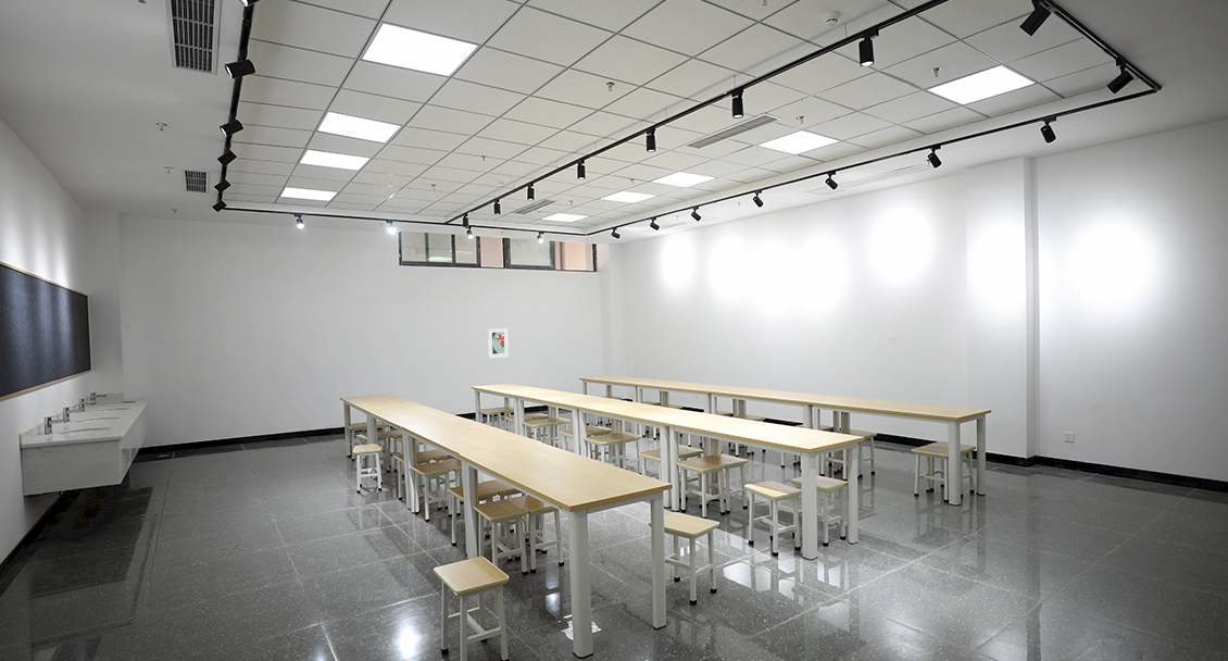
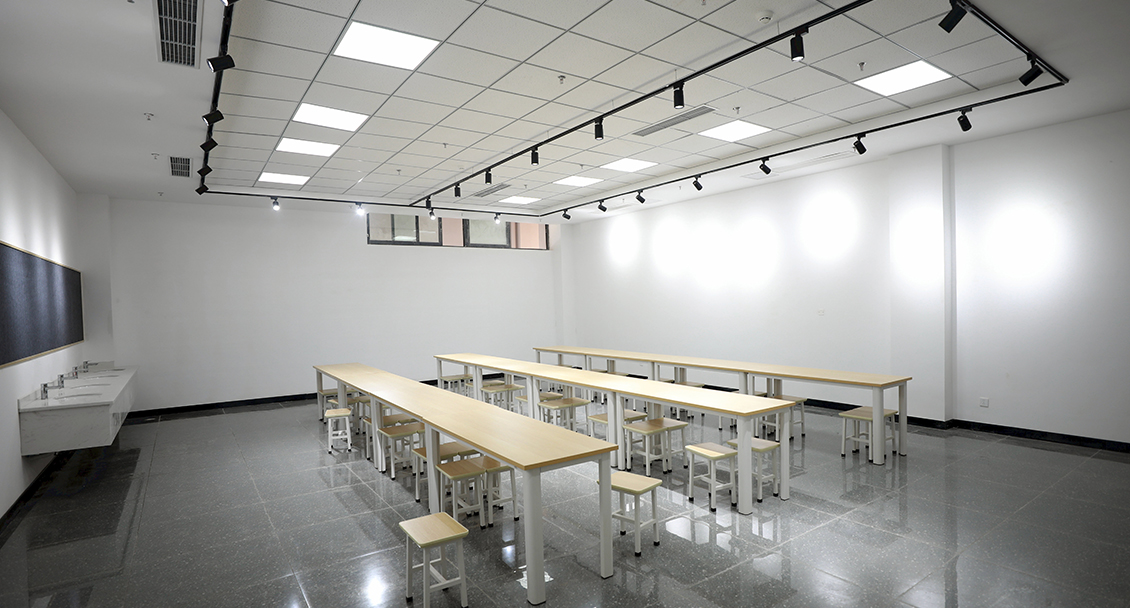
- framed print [487,327,510,359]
